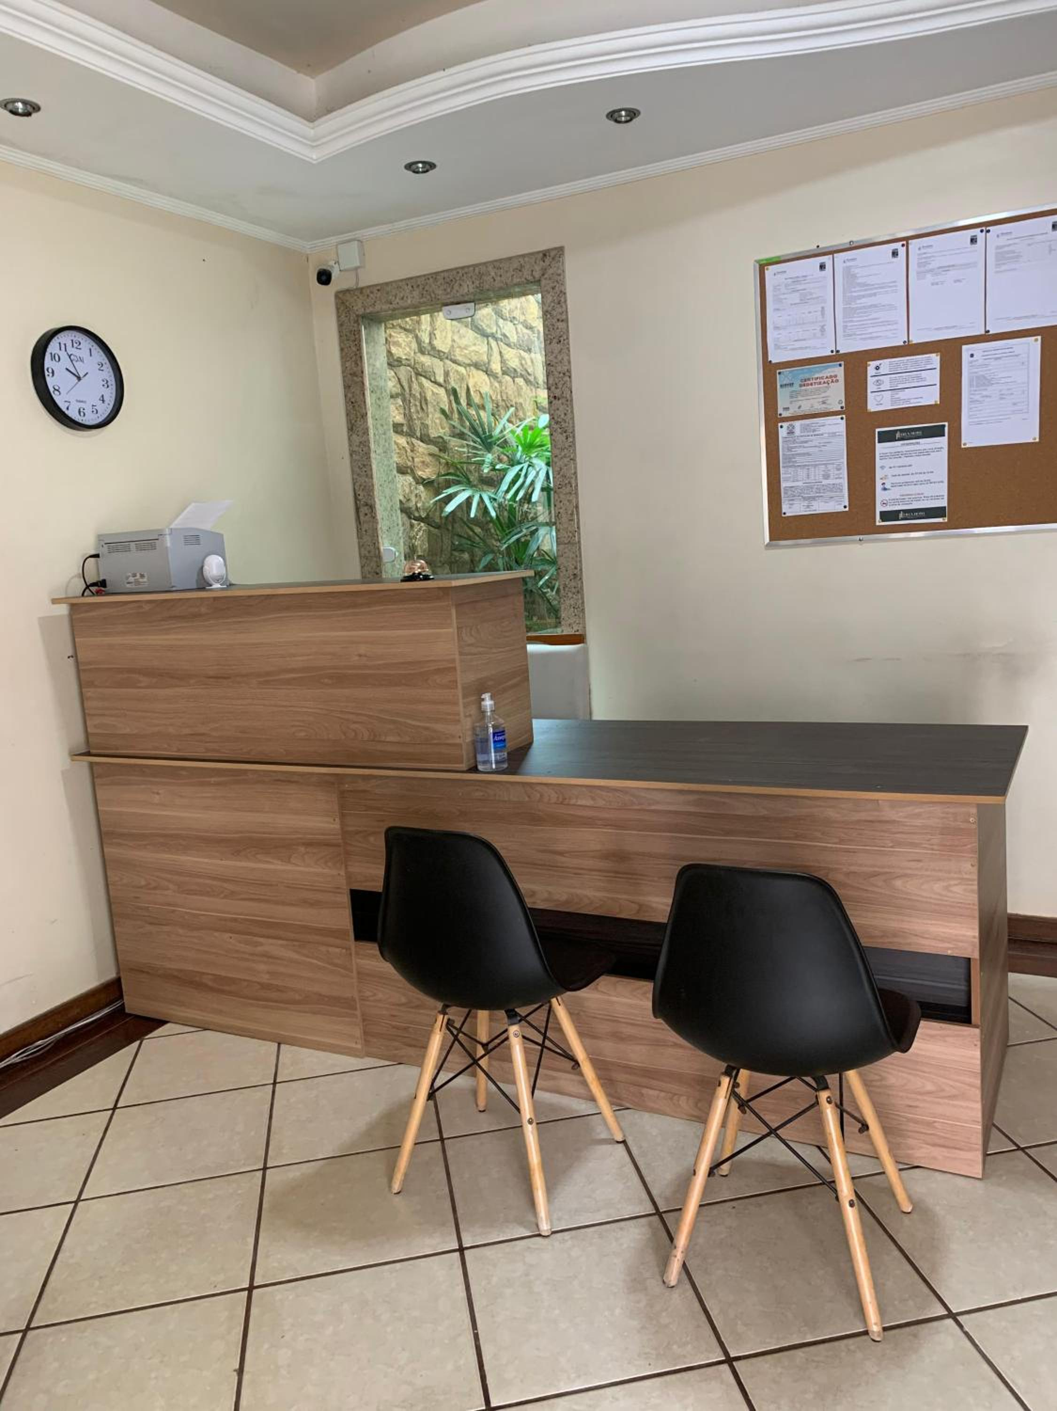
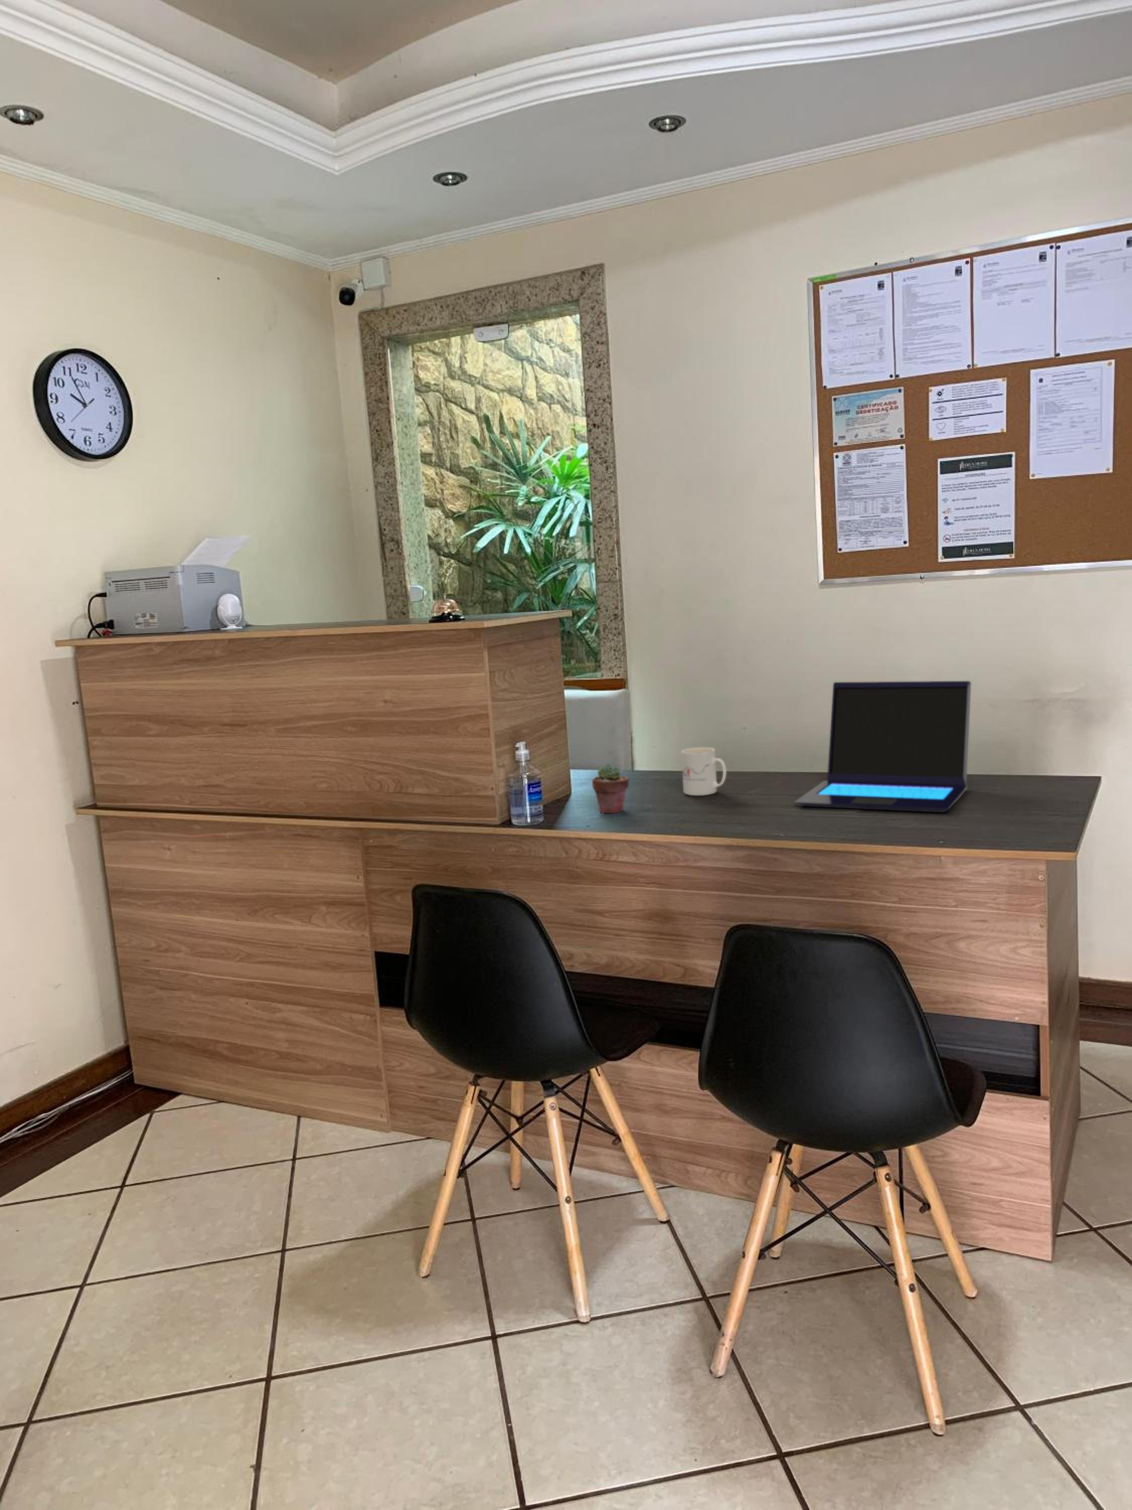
+ mug [681,747,727,797]
+ potted succulent [592,763,629,814]
+ laptop [794,680,971,813]
